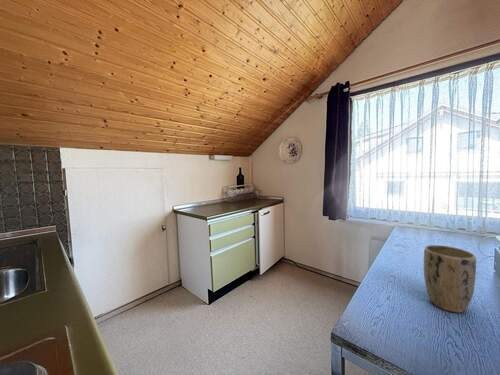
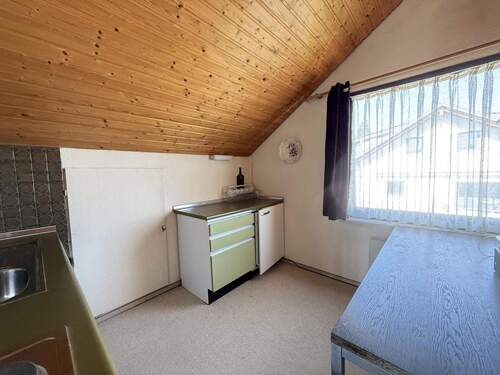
- plant pot [423,244,477,314]
